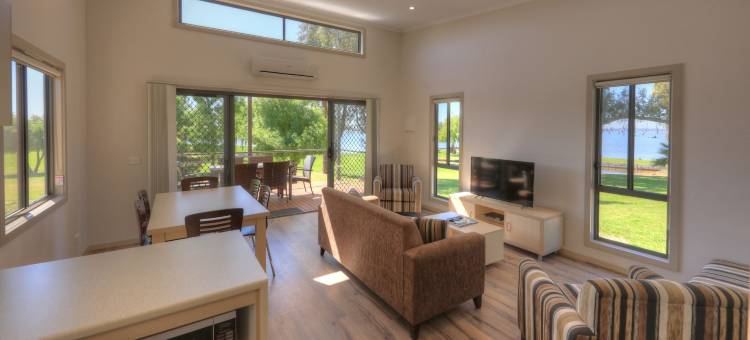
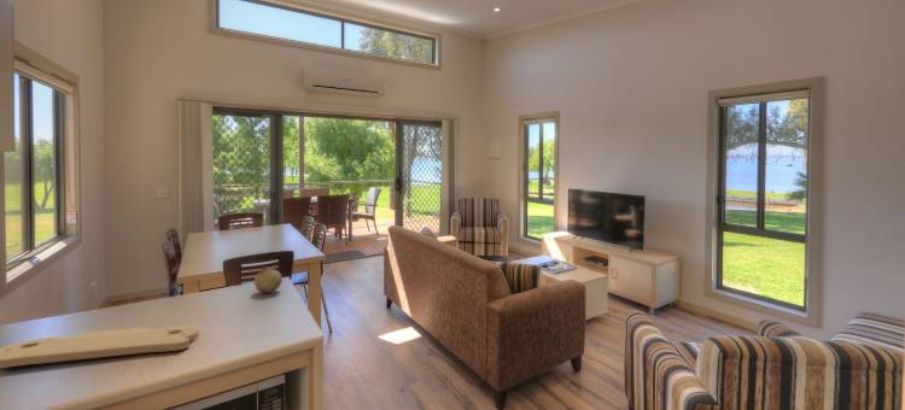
+ fruit [253,265,284,294]
+ cutting board [0,324,199,369]
